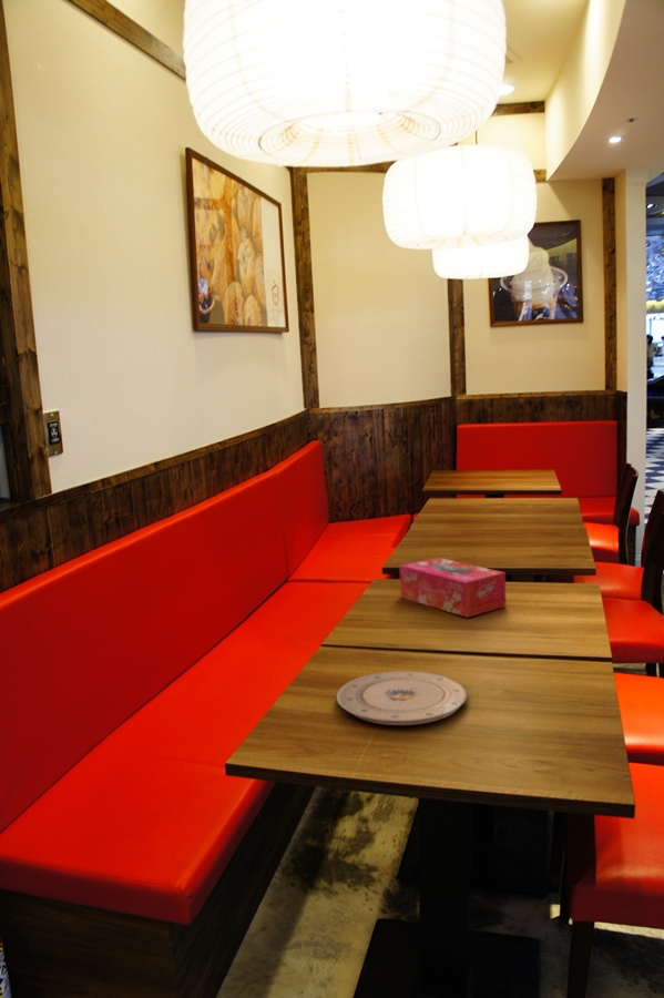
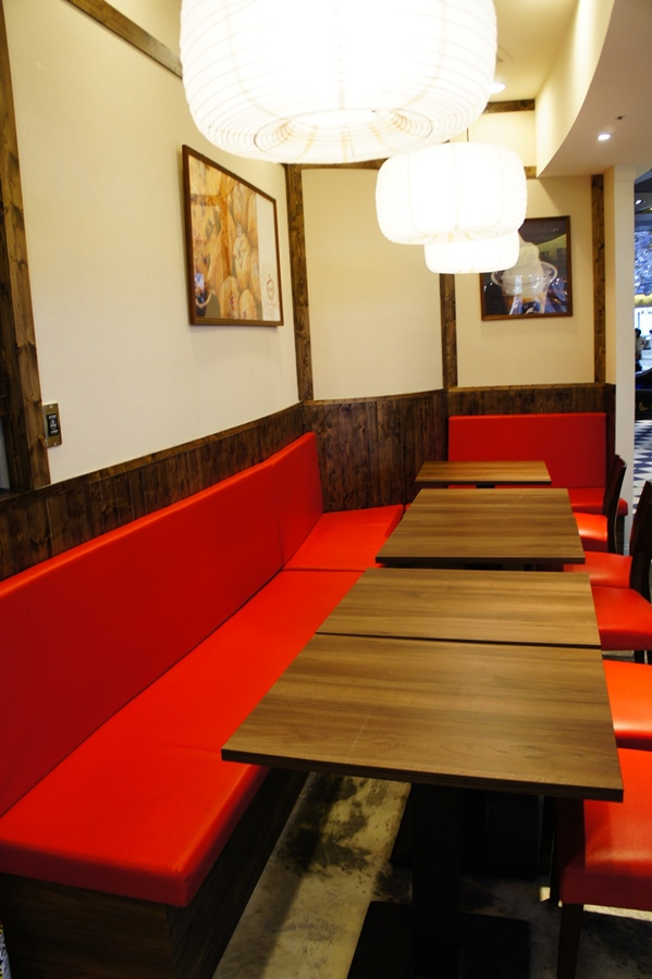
- plate [336,670,469,726]
- tissue box [398,557,508,619]
